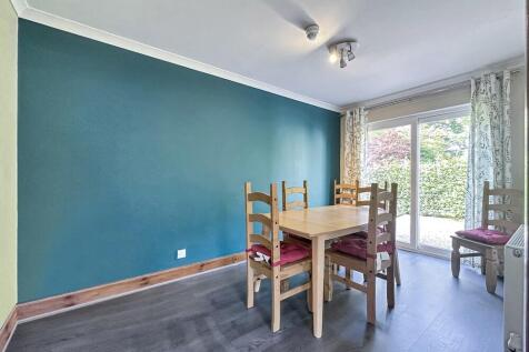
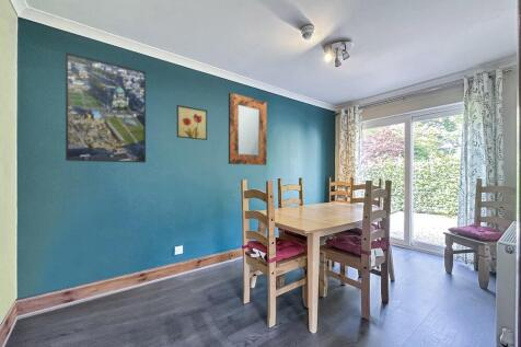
+ wall art [176,104,208,141]
+ home mirror [228,92,268,166]
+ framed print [65,50,147,164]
